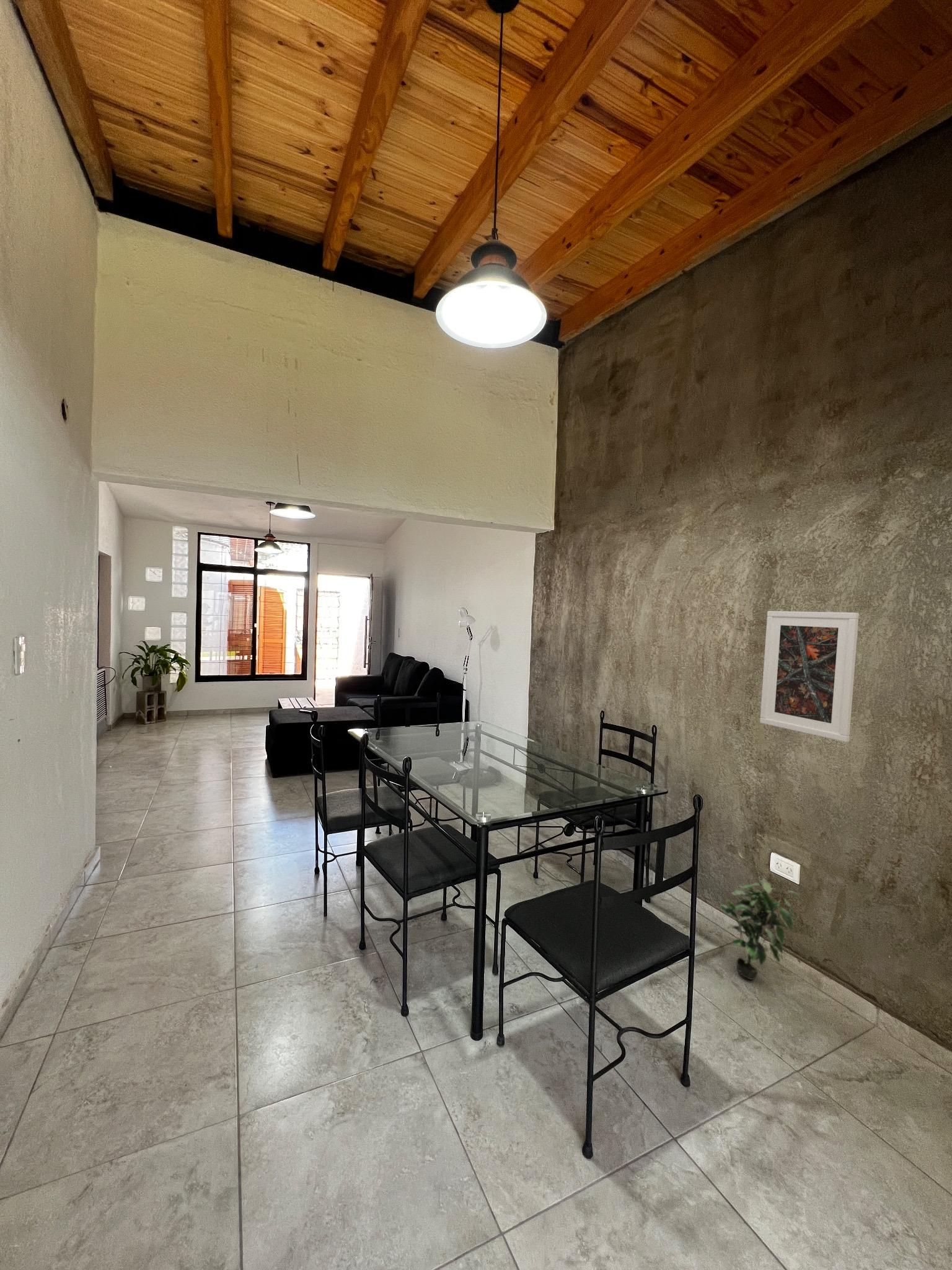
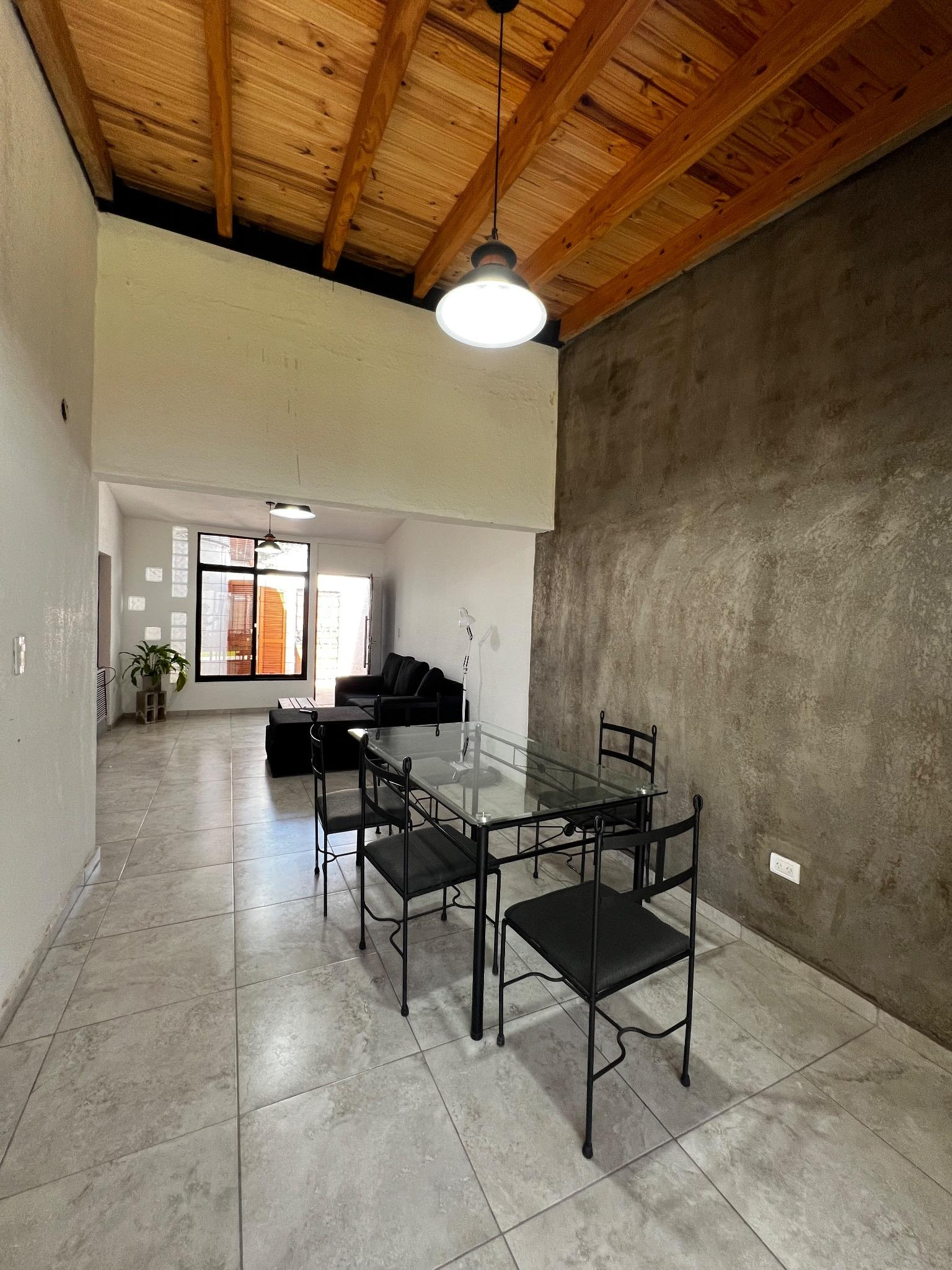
- potted plant [719,877,802,980]
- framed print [759,610,860,743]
